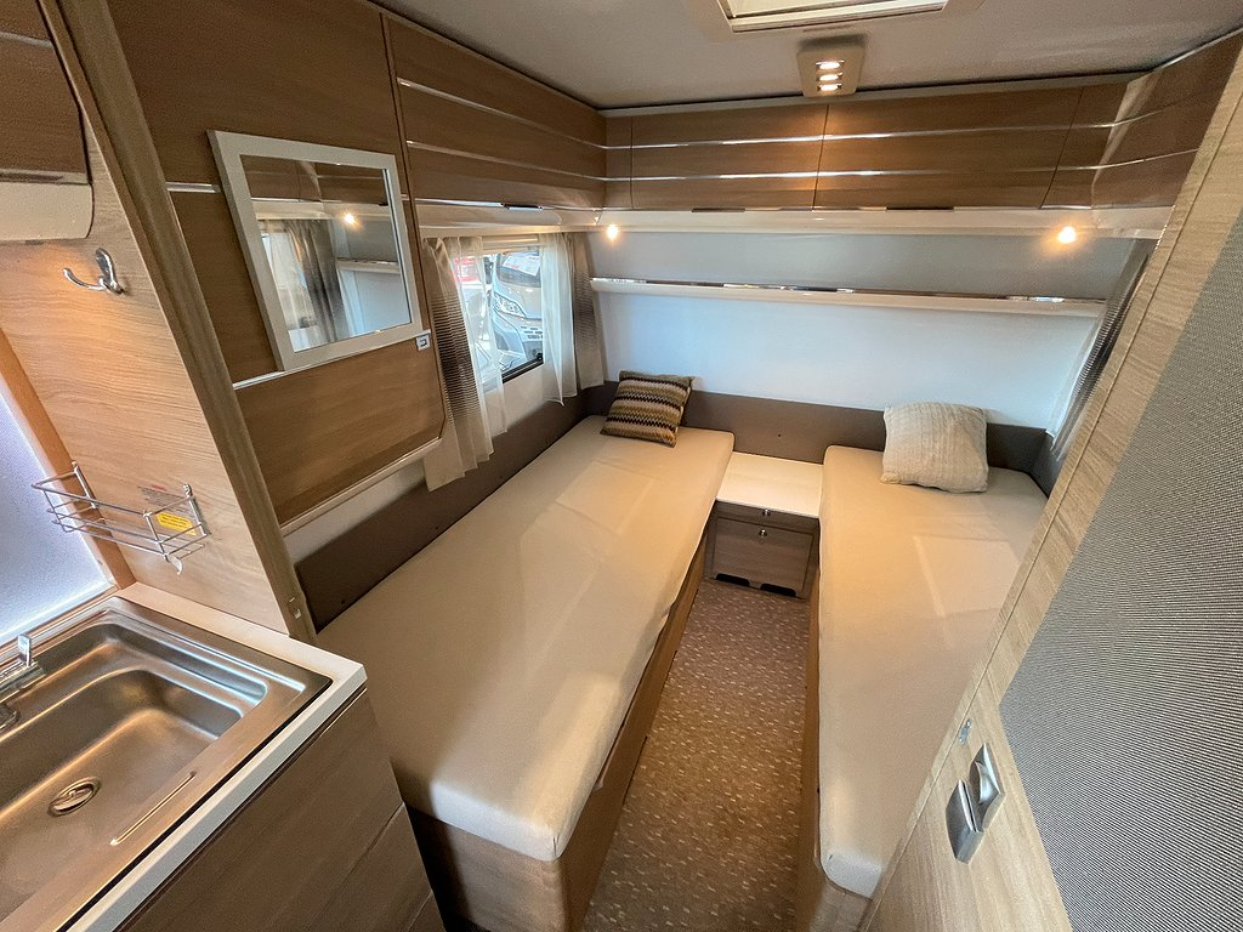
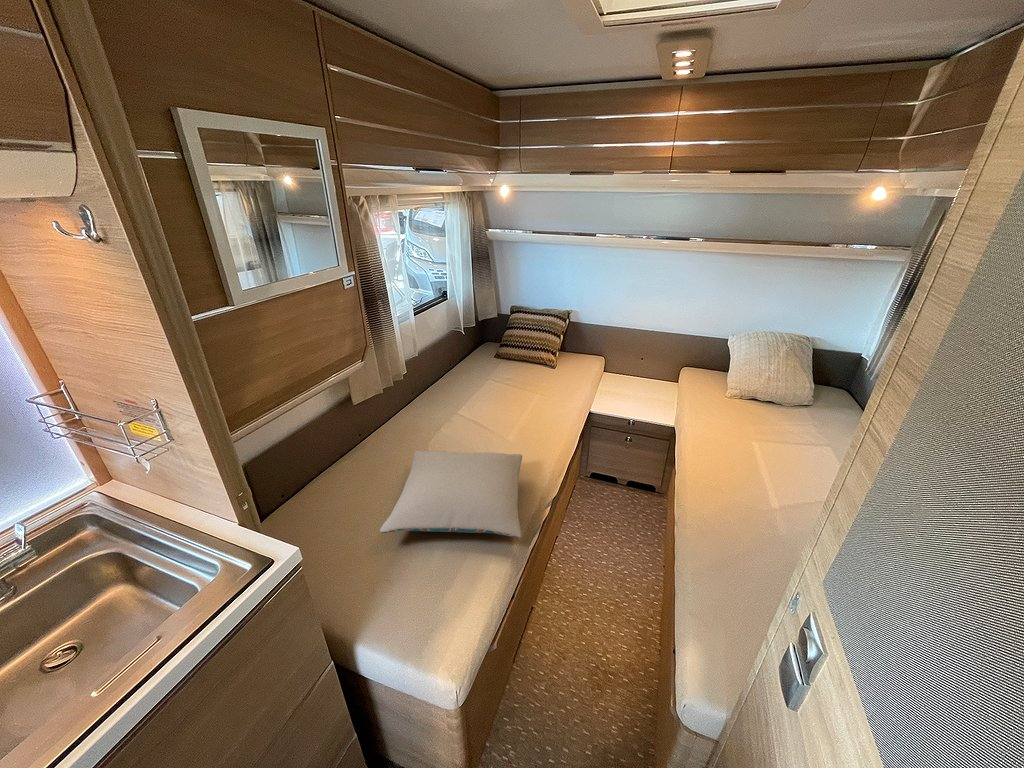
+ pillow [379,450,523,539]
